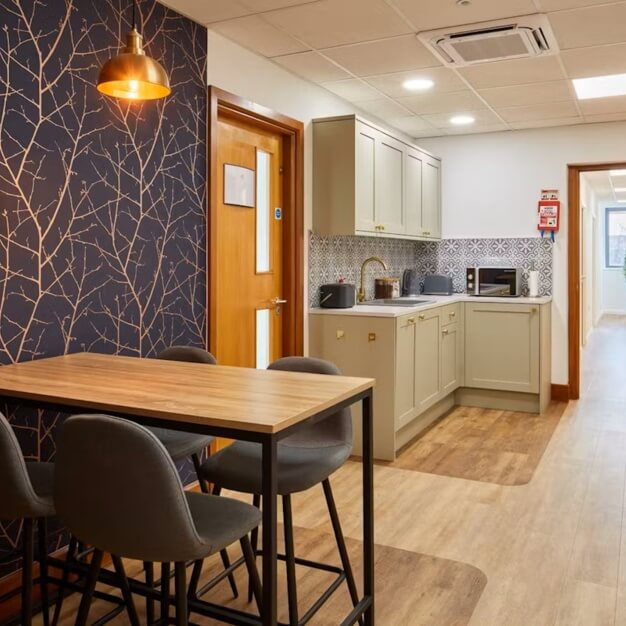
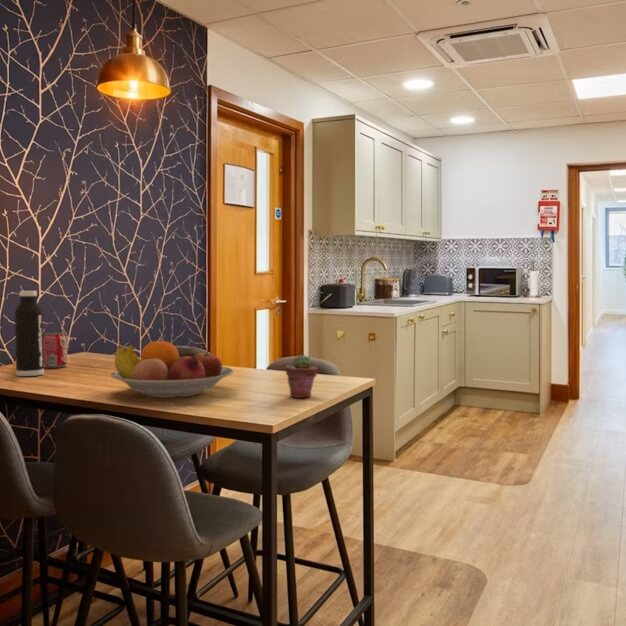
+ water bottle [14,290,45,377]
+ fruit bowl [110,340,235,399]
+ beverage can [43,332,68,369]
+ potted succulent [285,353,318,399]
